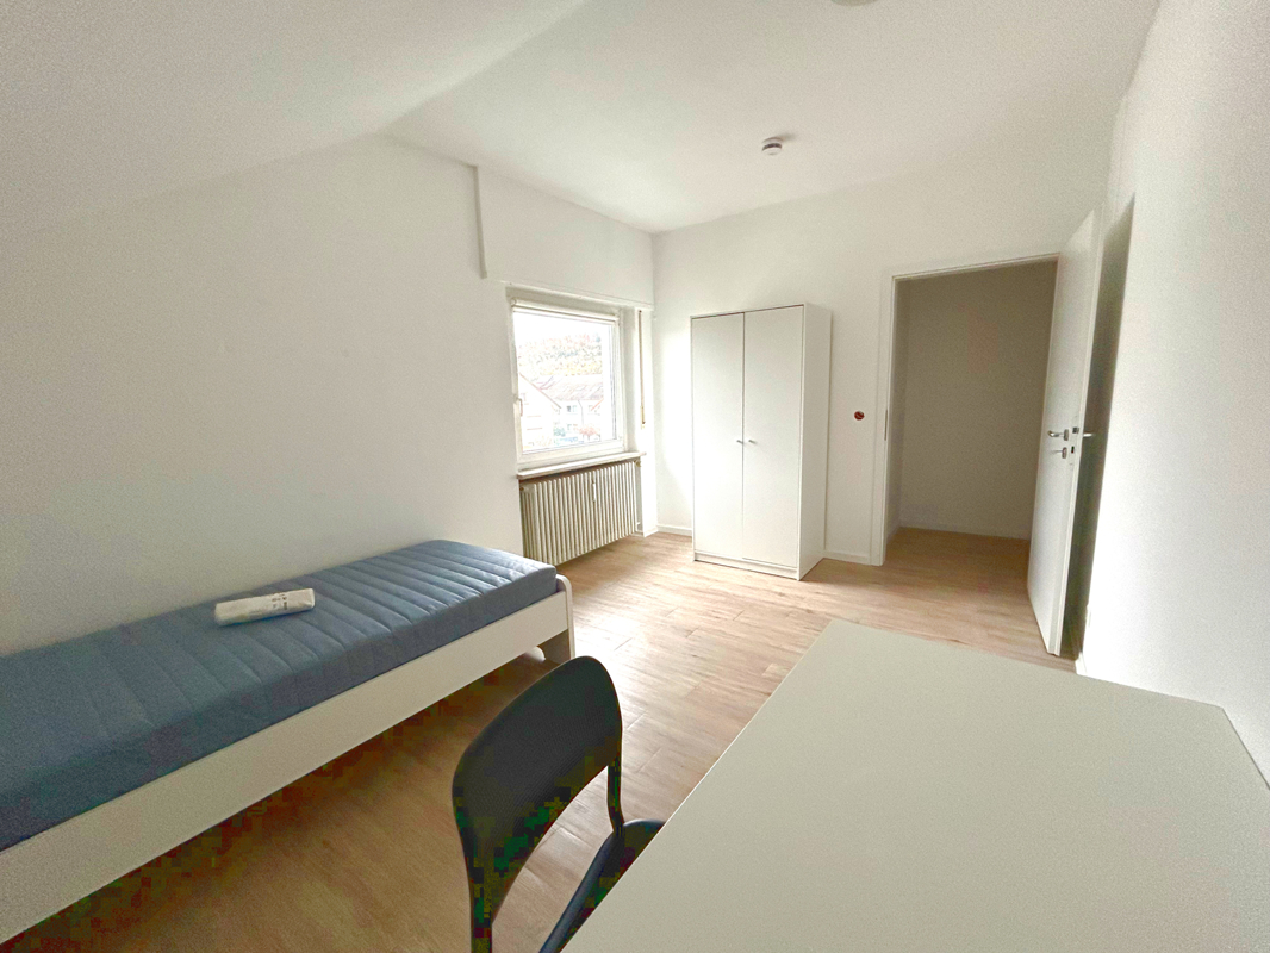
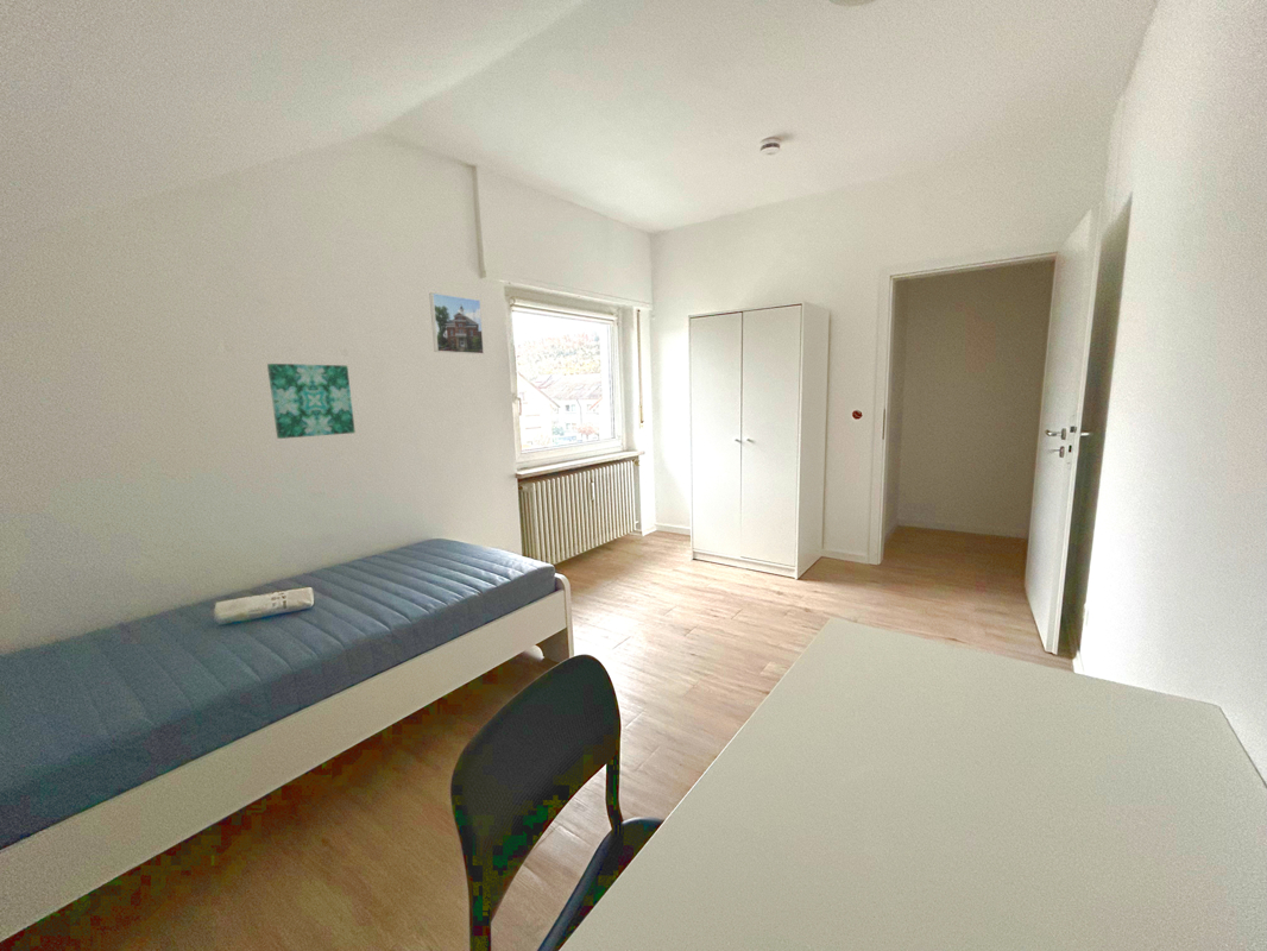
+ wall art [266,363,357,440]
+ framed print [428,291,485,355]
